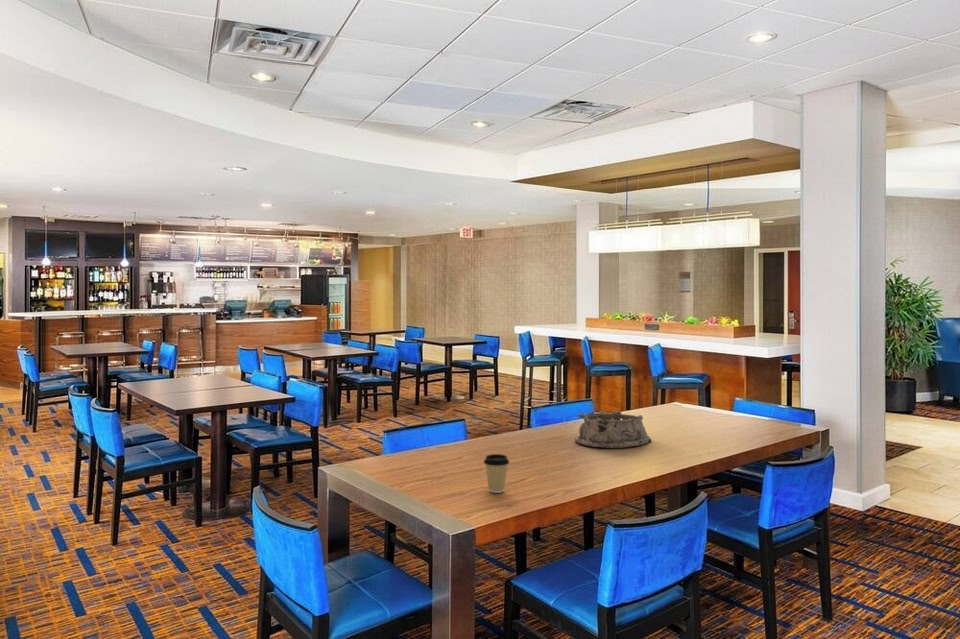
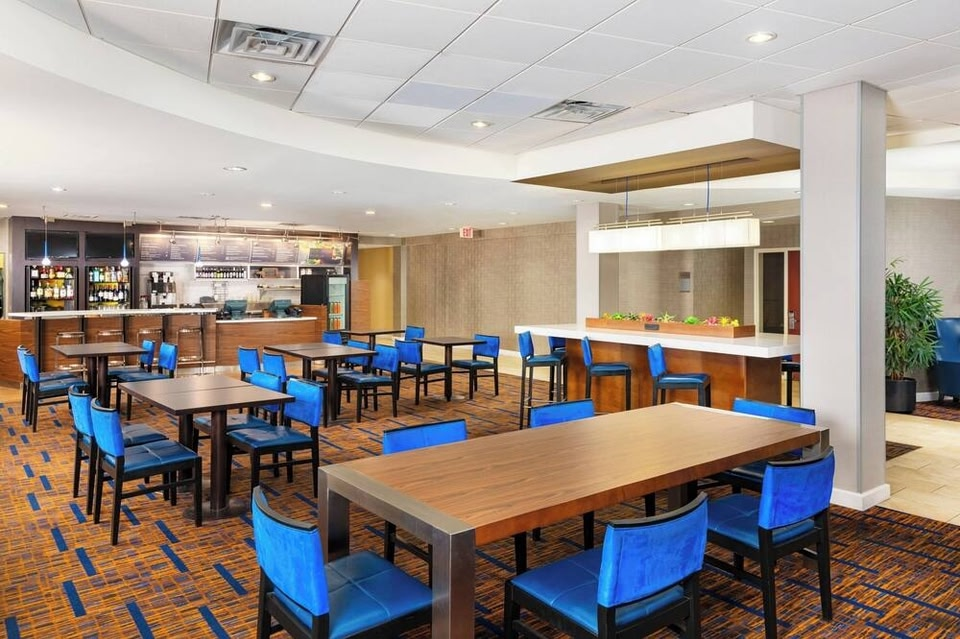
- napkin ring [574,410,652,448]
- coffee cup [483,453,510,494]
